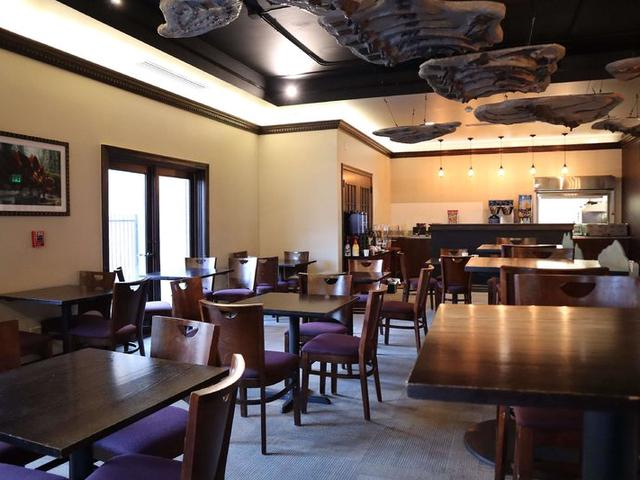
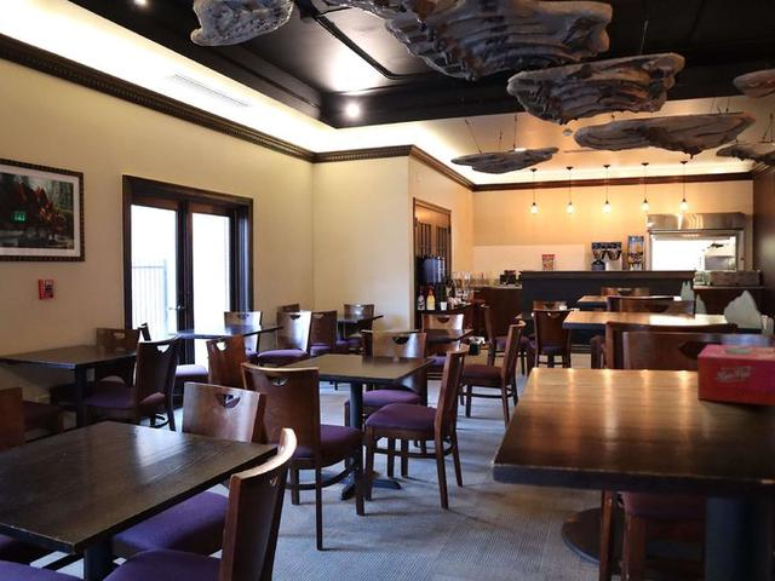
+ tissue box [696,344,775,407]
